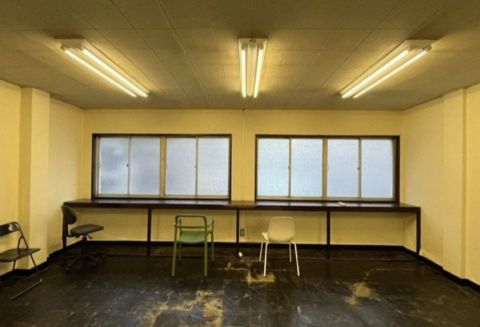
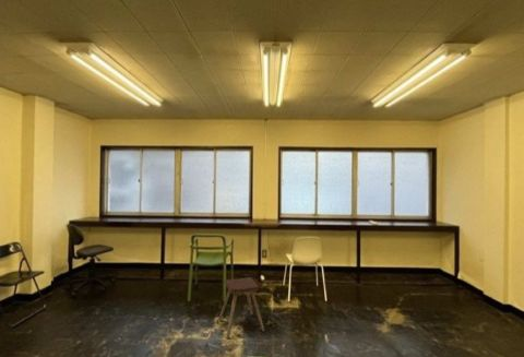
+ music stool [217,276,265,340]
